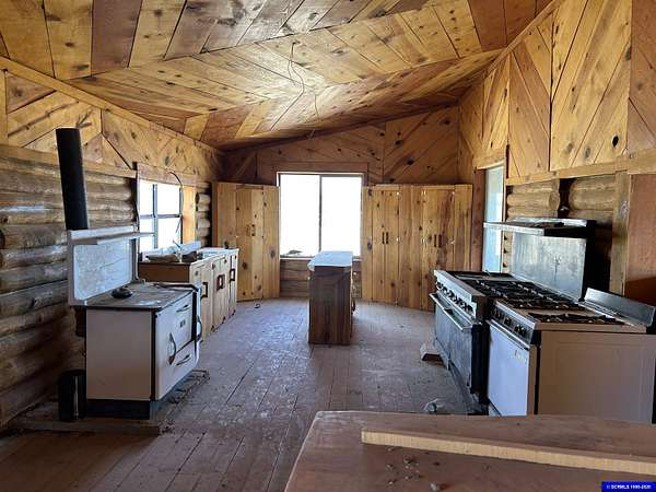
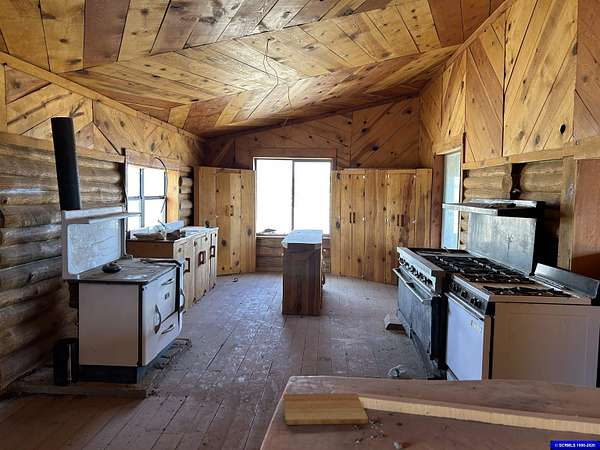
+ cutting board [282,392,369,426]
